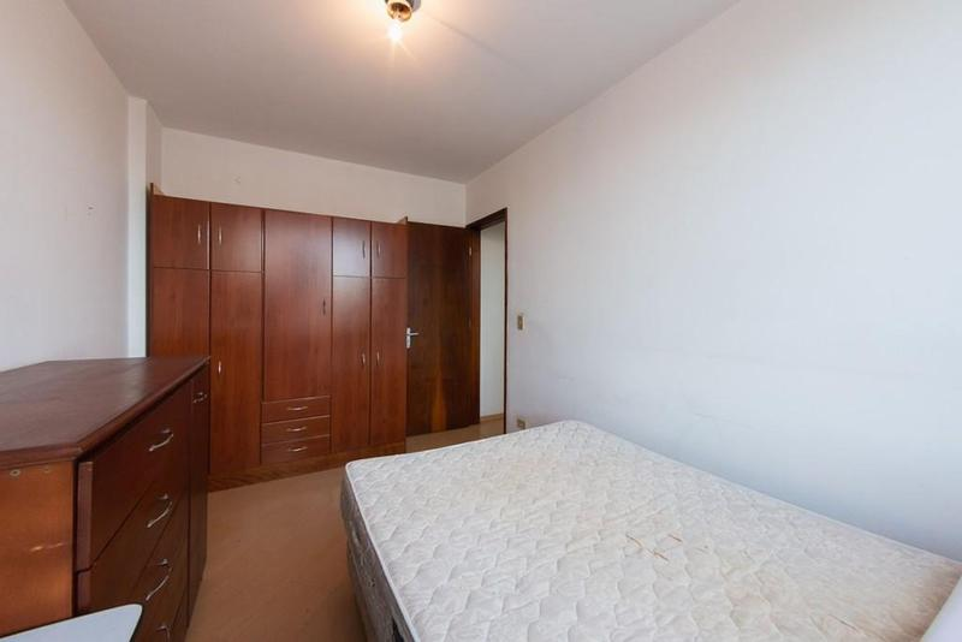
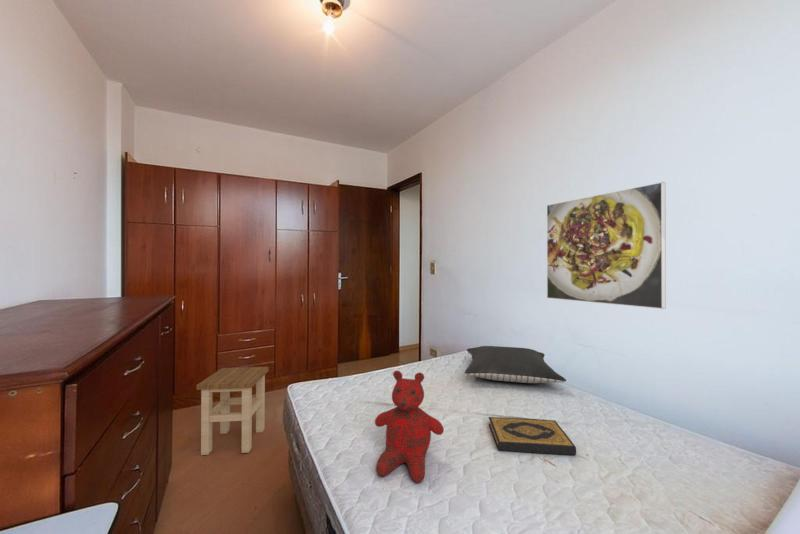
+ hardback book [488,416,577,456]
+ teddy bear [374,370,445,484]
+ stool [196,366,270,456]
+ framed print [546,181,667,310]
+ pillow [464,345,567,384]
